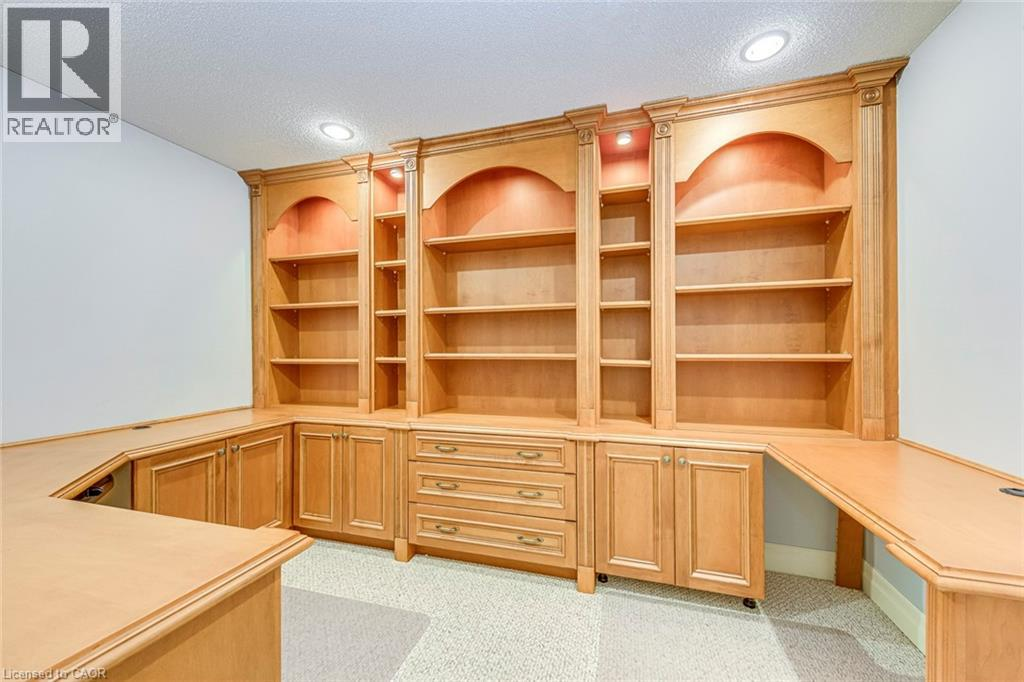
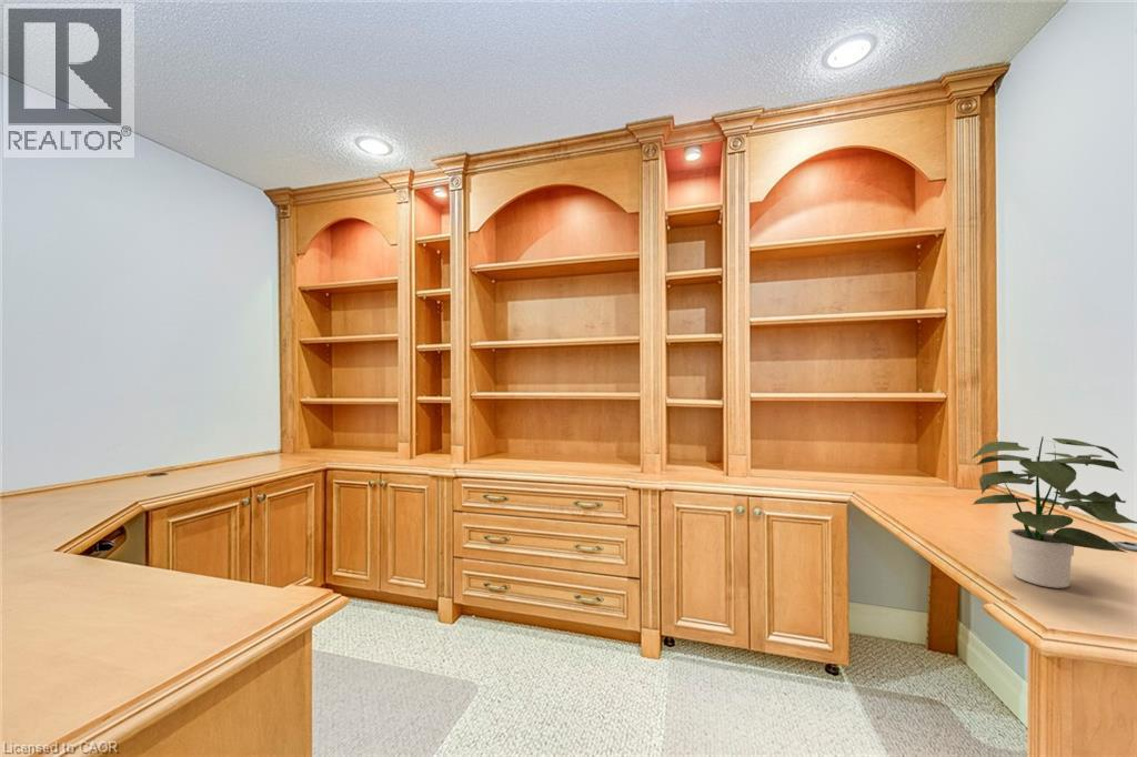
+ potted plant [969,435,1137,589]
